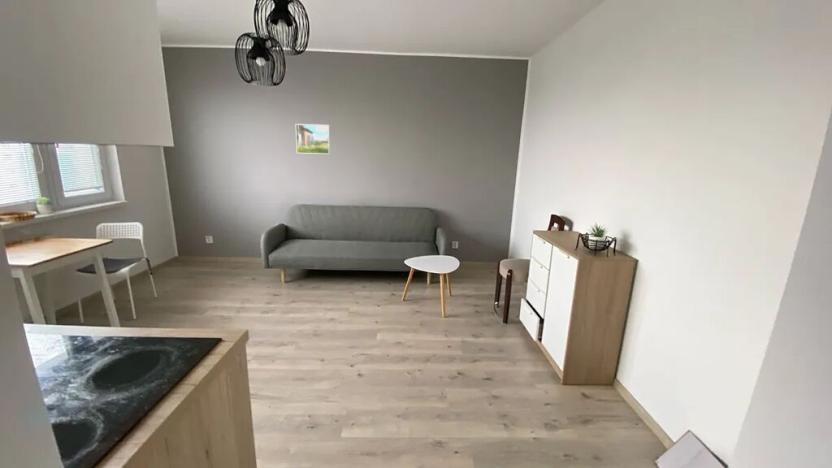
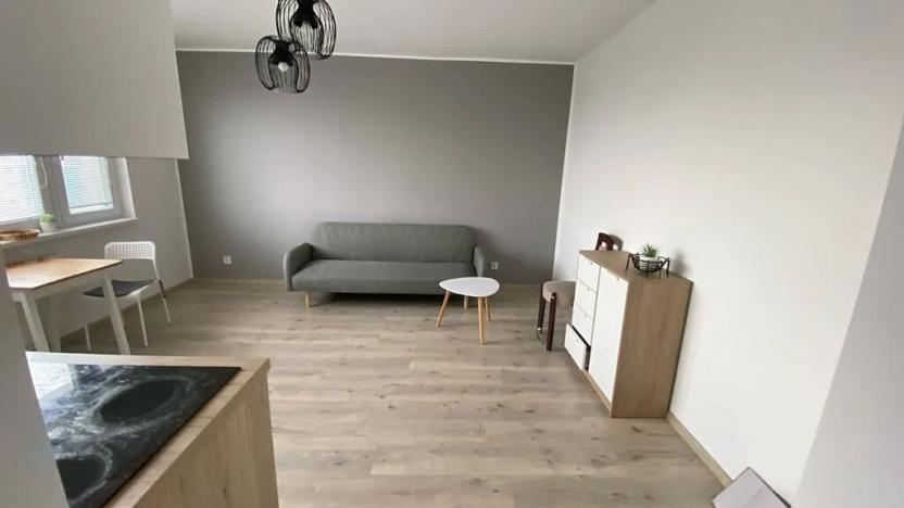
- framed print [295,123,331,155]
